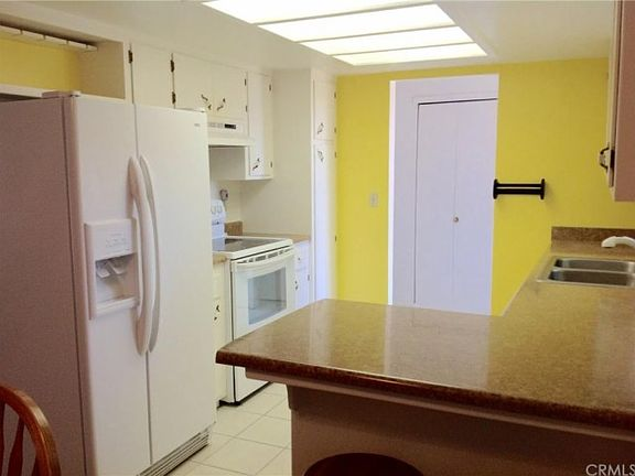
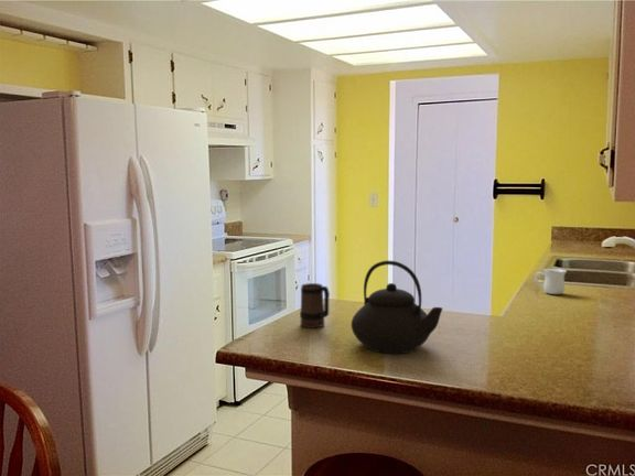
+ teapot [351,260,443,355]
+ mug [534,268,568,295]
+ mug [299,282,331,329]
